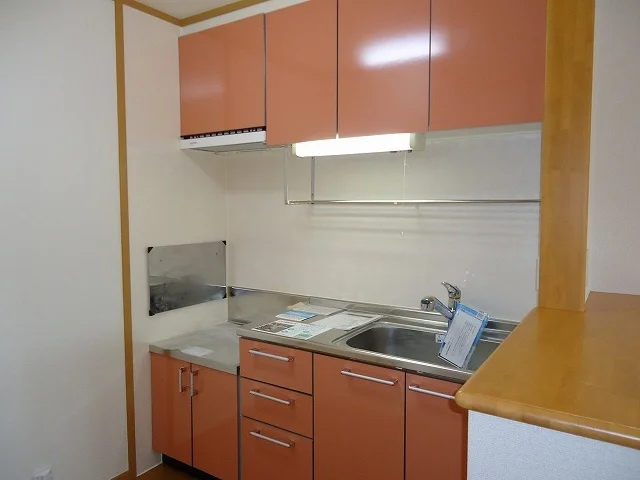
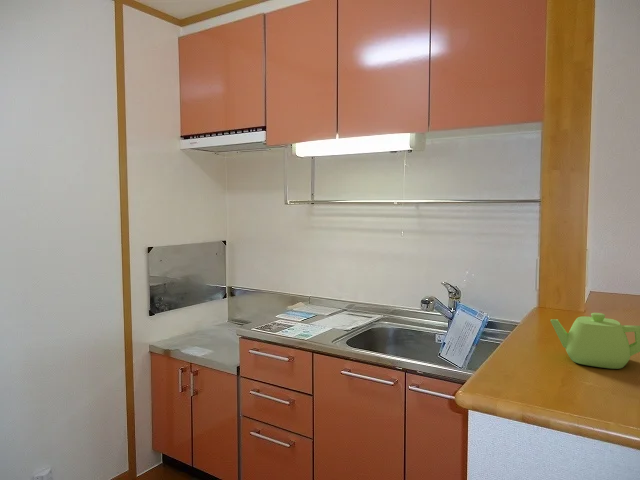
+ teapot [549,312,640,370]
